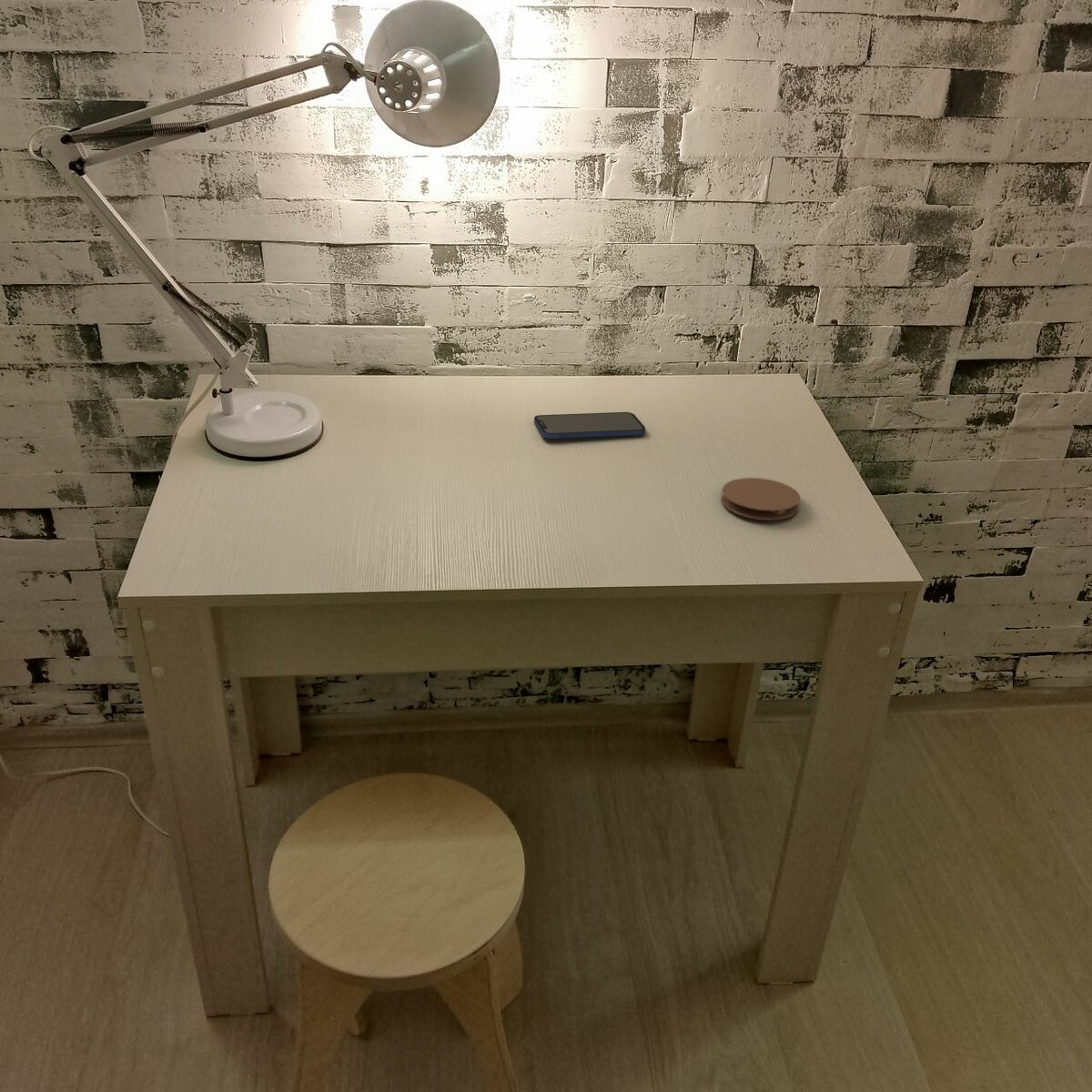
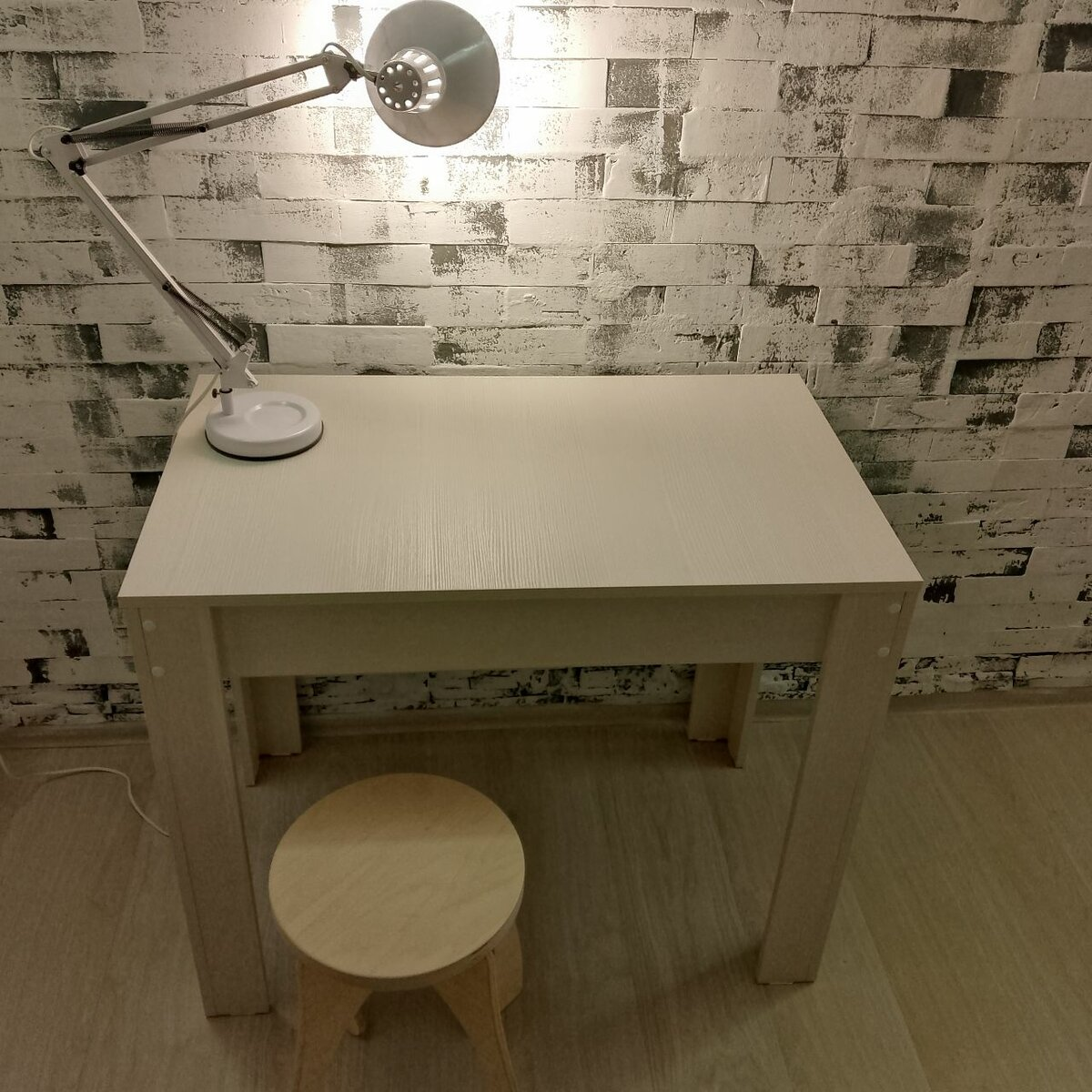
- smartphone [533,411,646,440]
- coaster [720,477,801,521]
